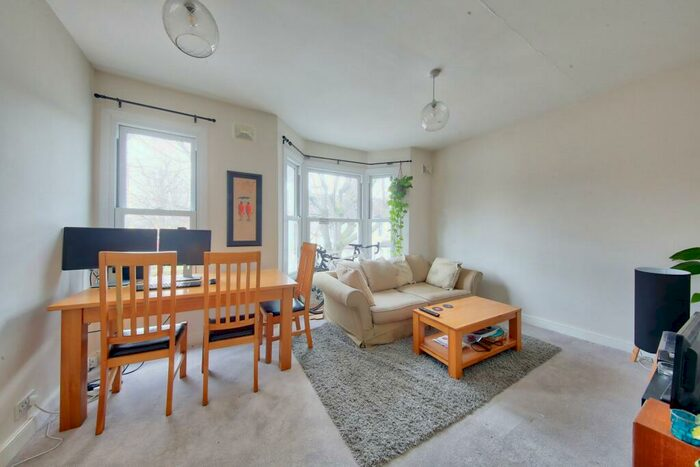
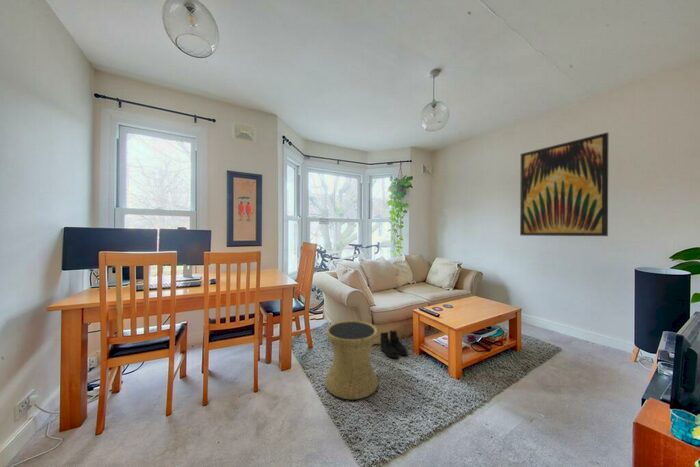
+ side table [324,320,379,400]
+ wall art [519,131,609,237]
+ boots [379,329,408,359]
